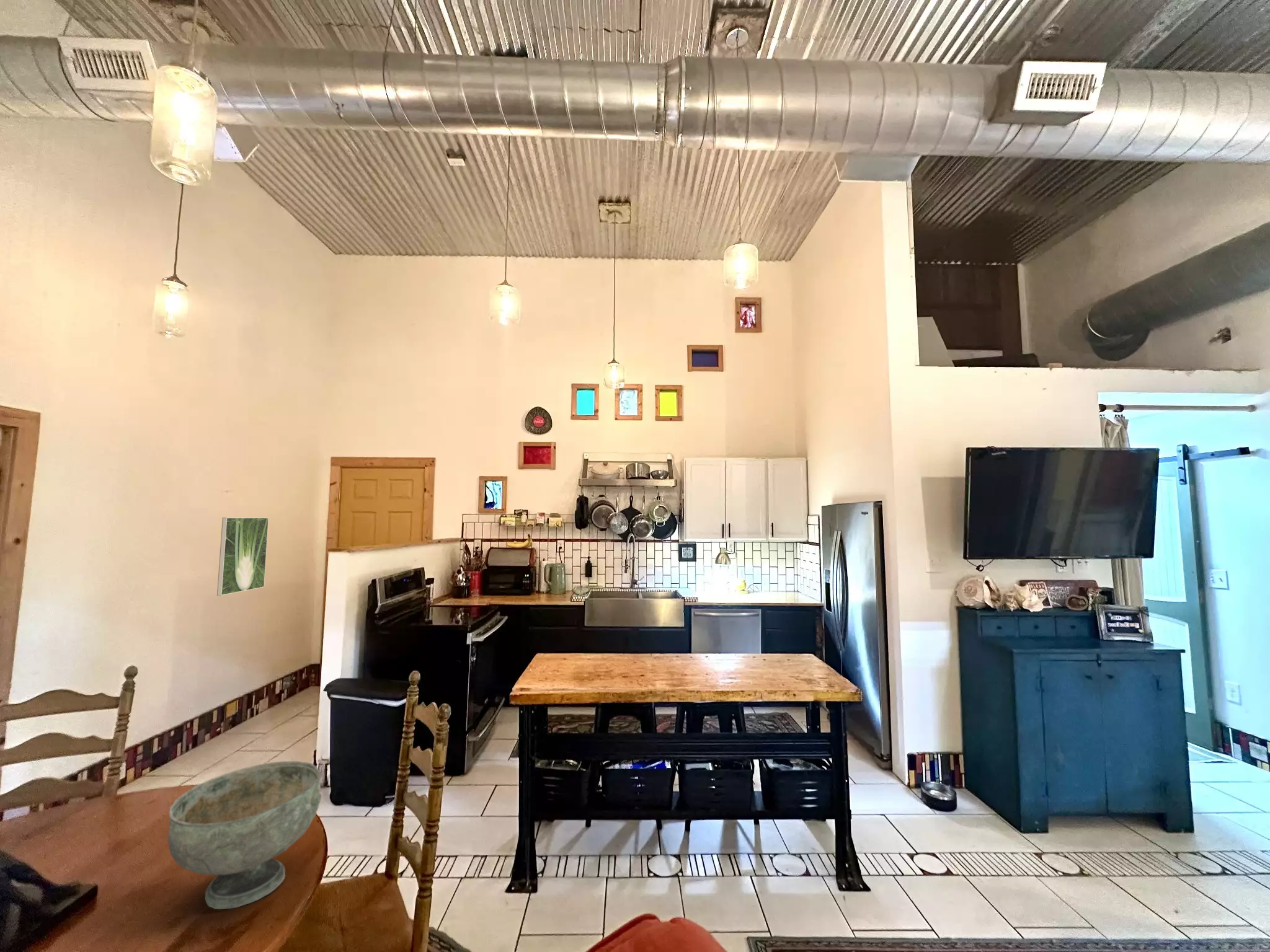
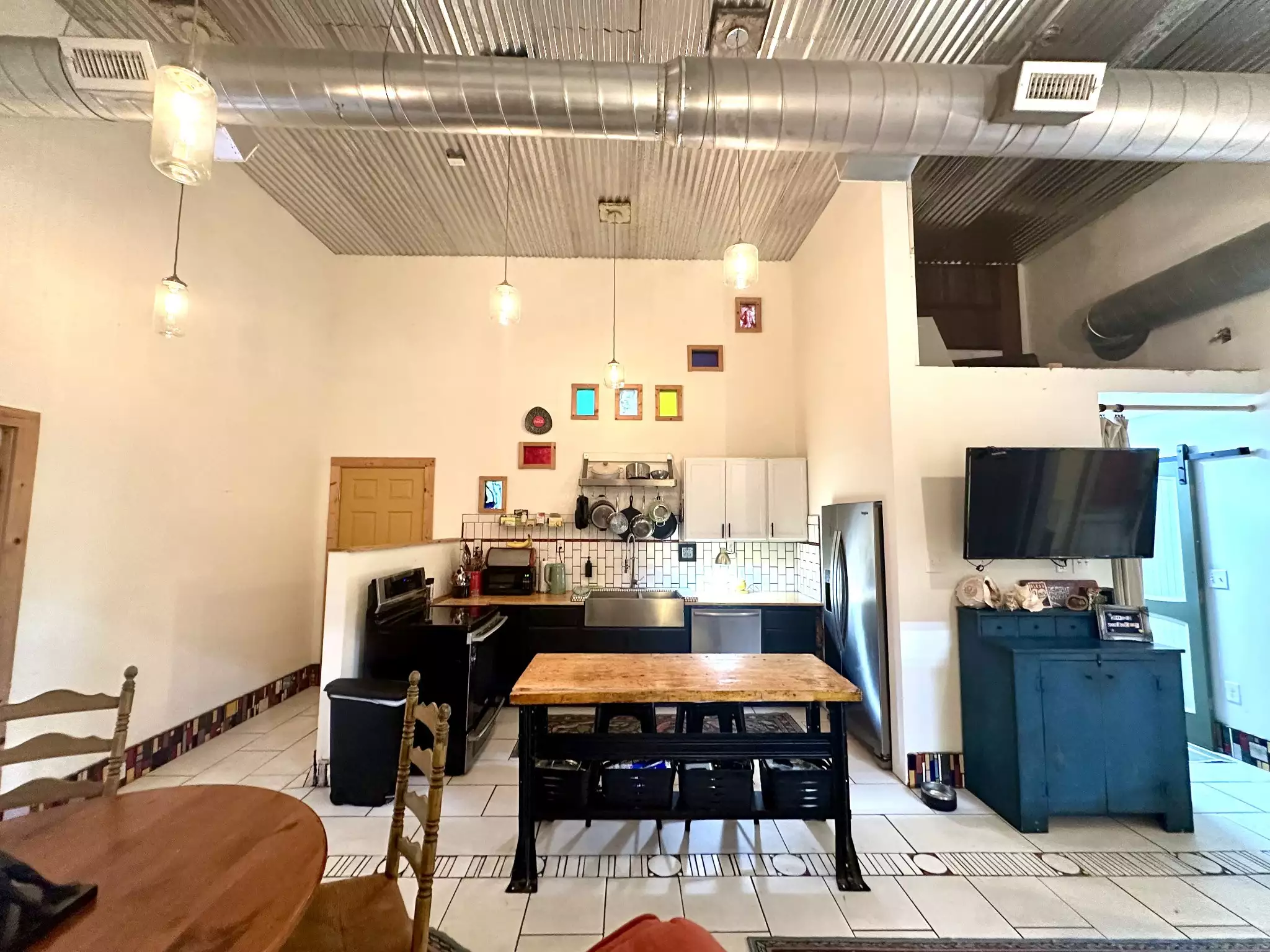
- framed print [216,517,269,596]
- decorative bowl [167,760,322,910]
